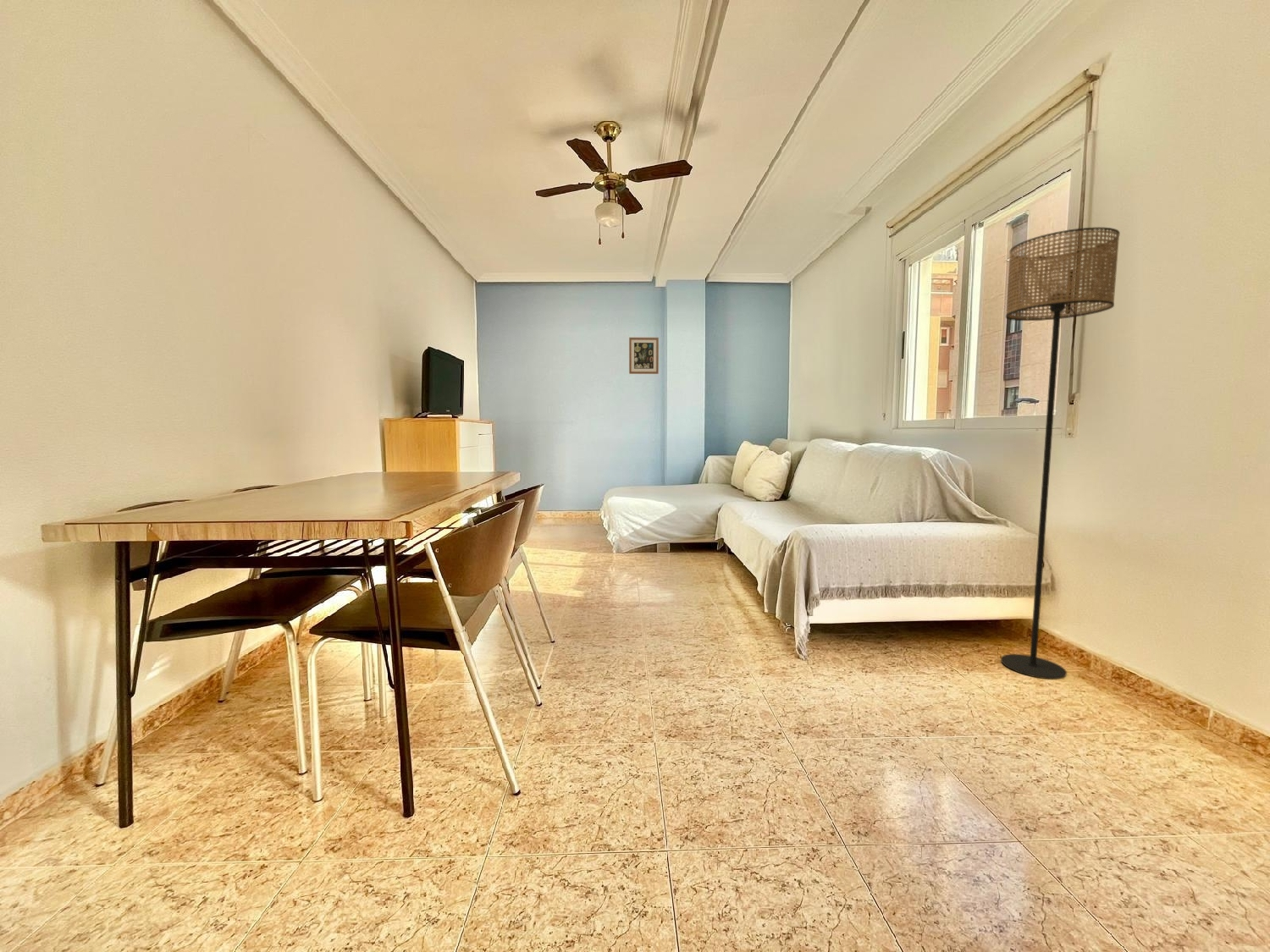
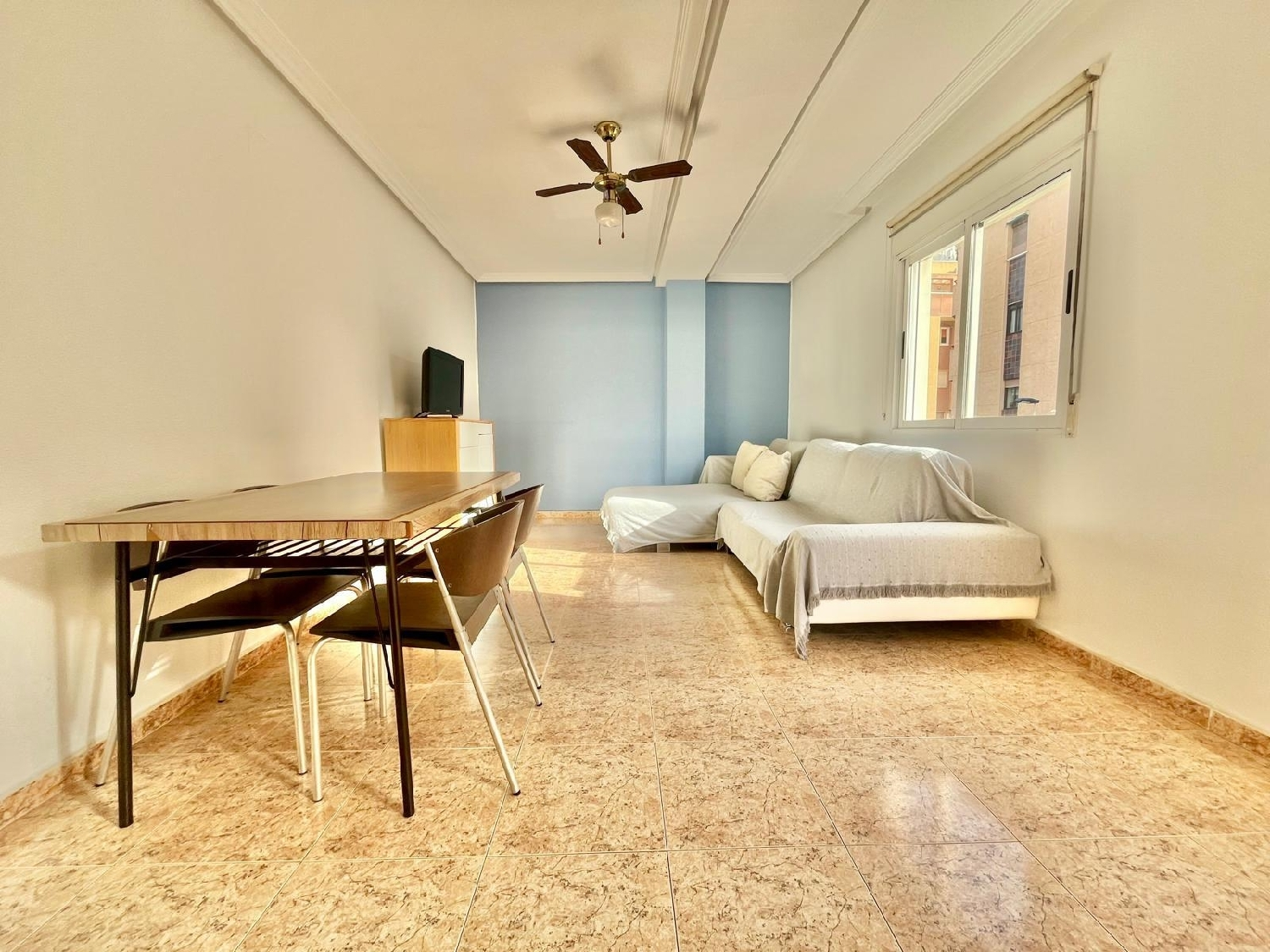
- wall art [628,337,660,375]
- floor lamp [1000,227,1121,680]
